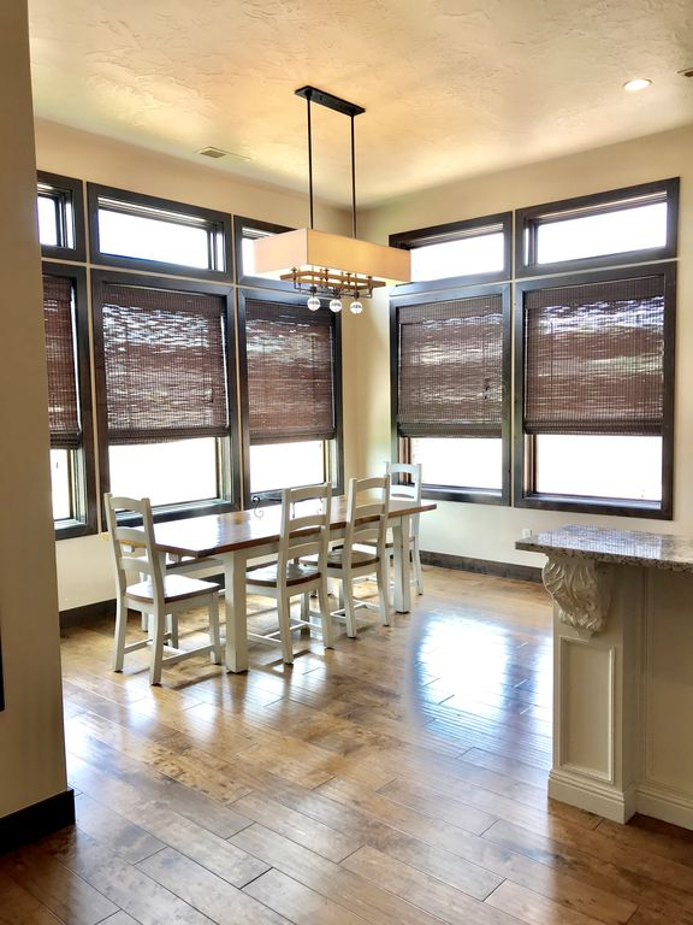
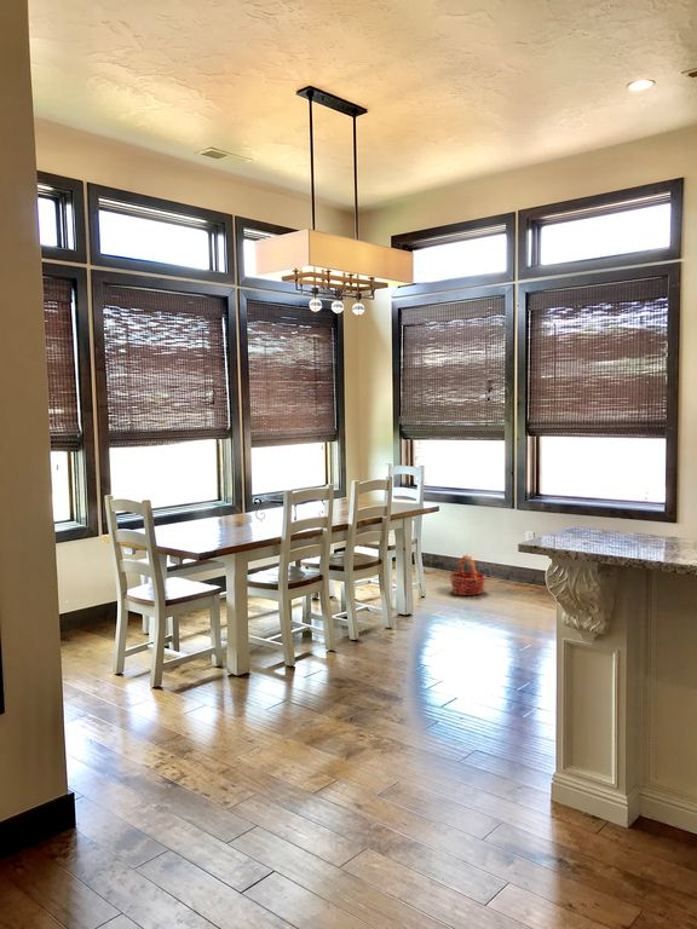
+ basket [449,554,486,596]
